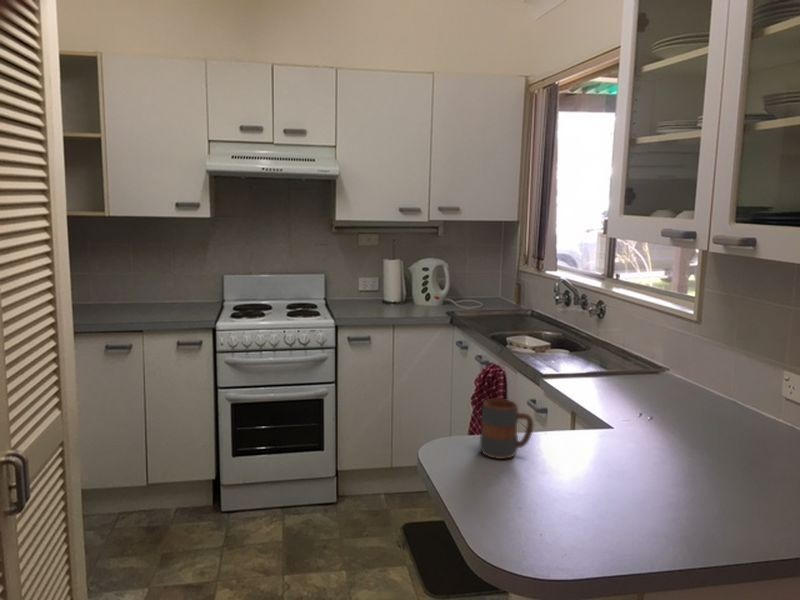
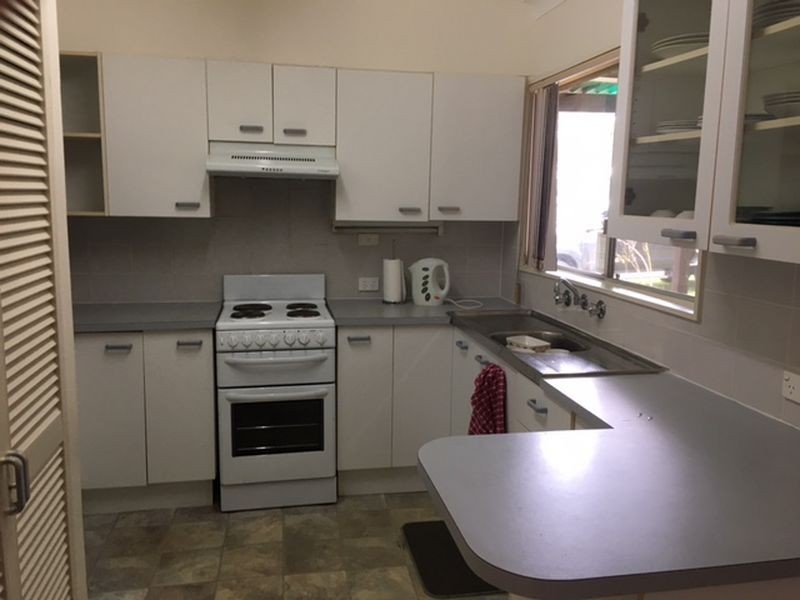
- mug [479,398,535,460]
